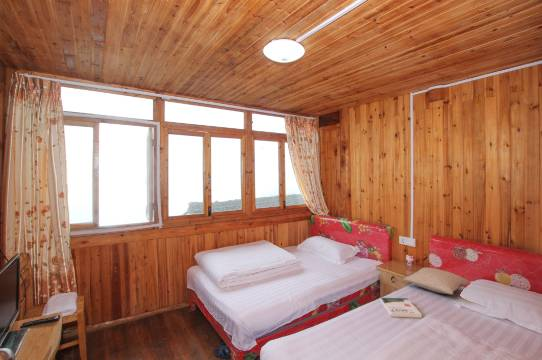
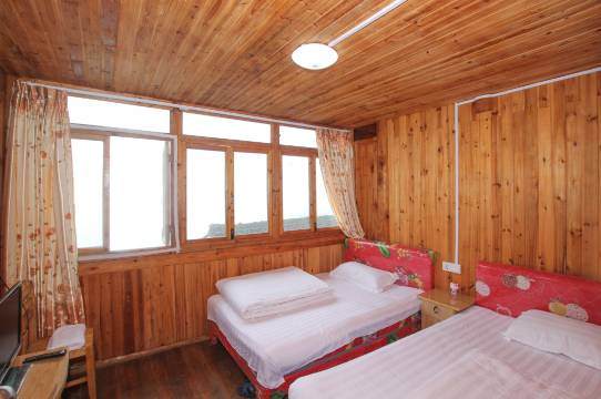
- book [379,297,423,319]
- pillow [403,267,470,296]
